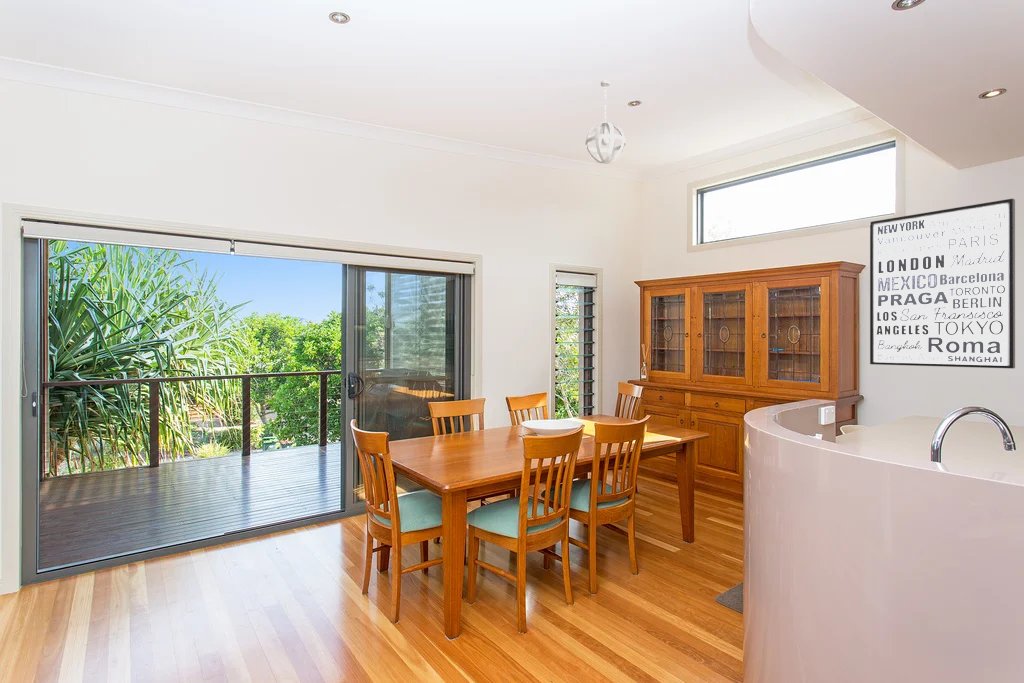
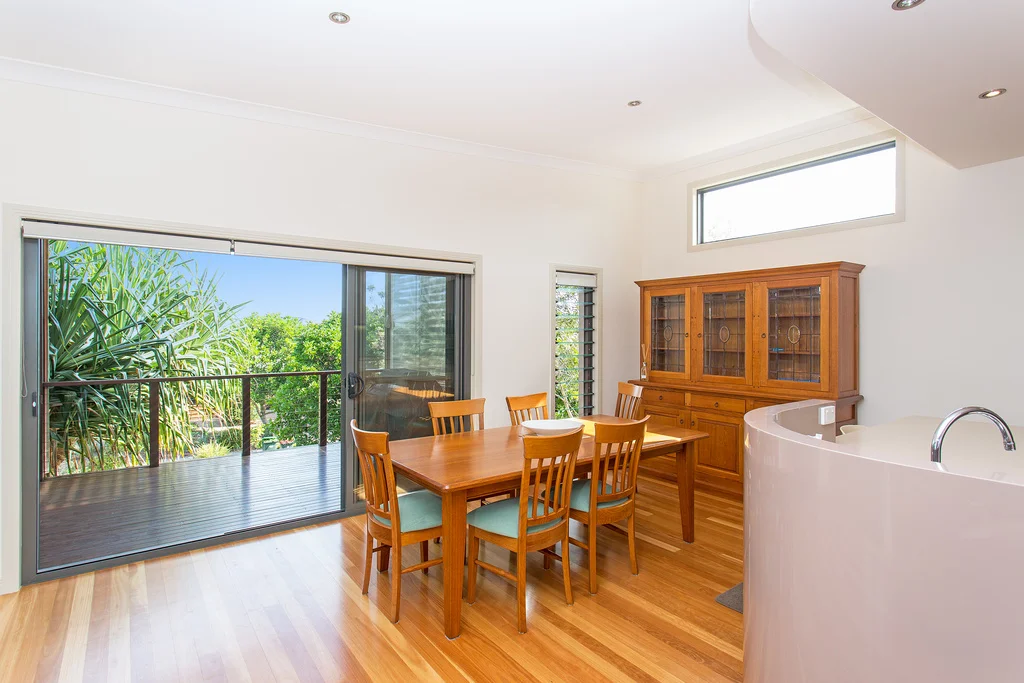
- wall art [869,198,1016,369]
- pendant light [584,80,627,165]
